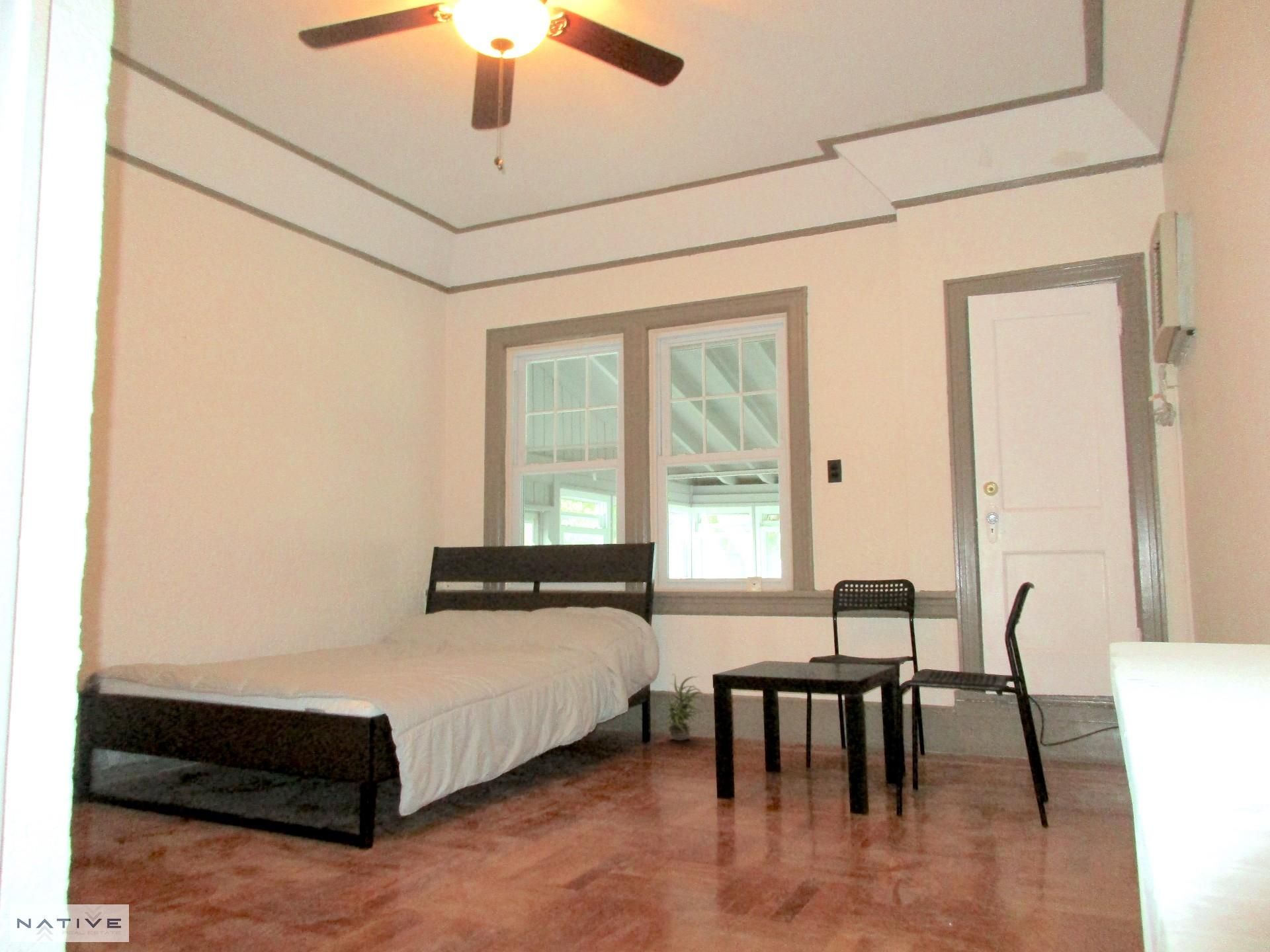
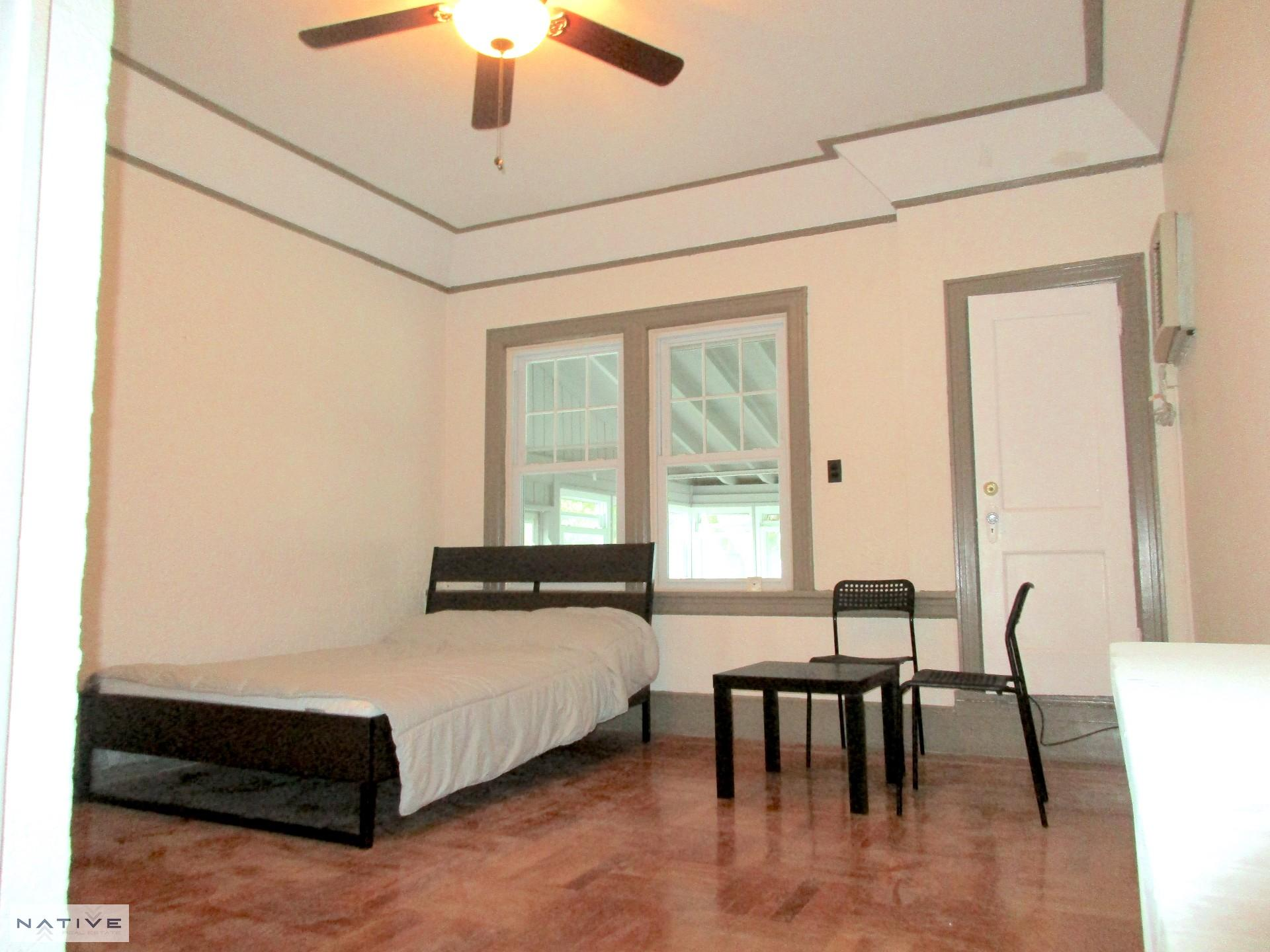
- potted plant [656,673,706,741]
